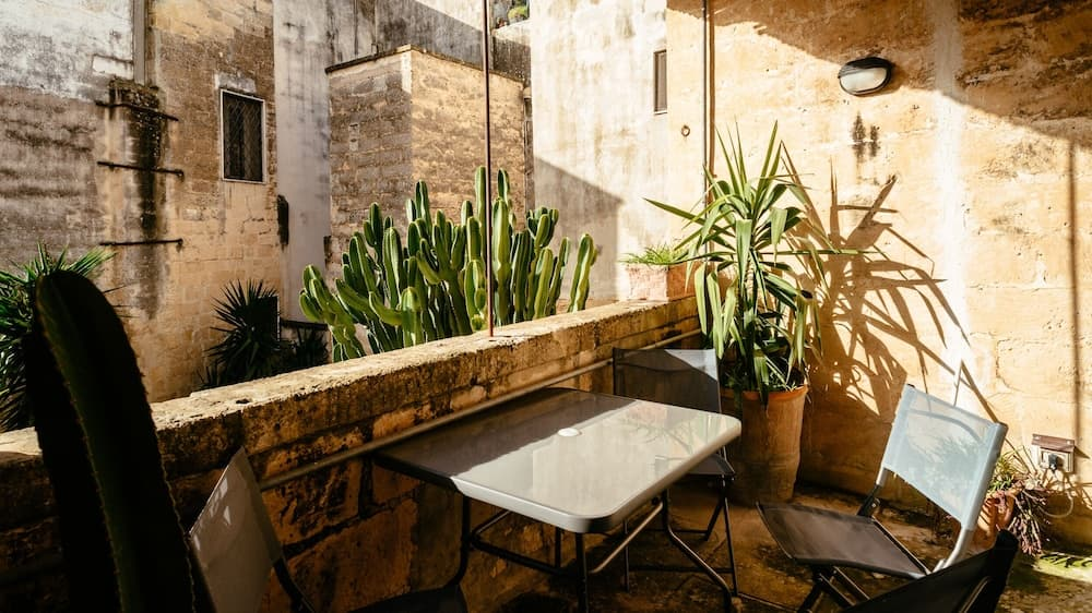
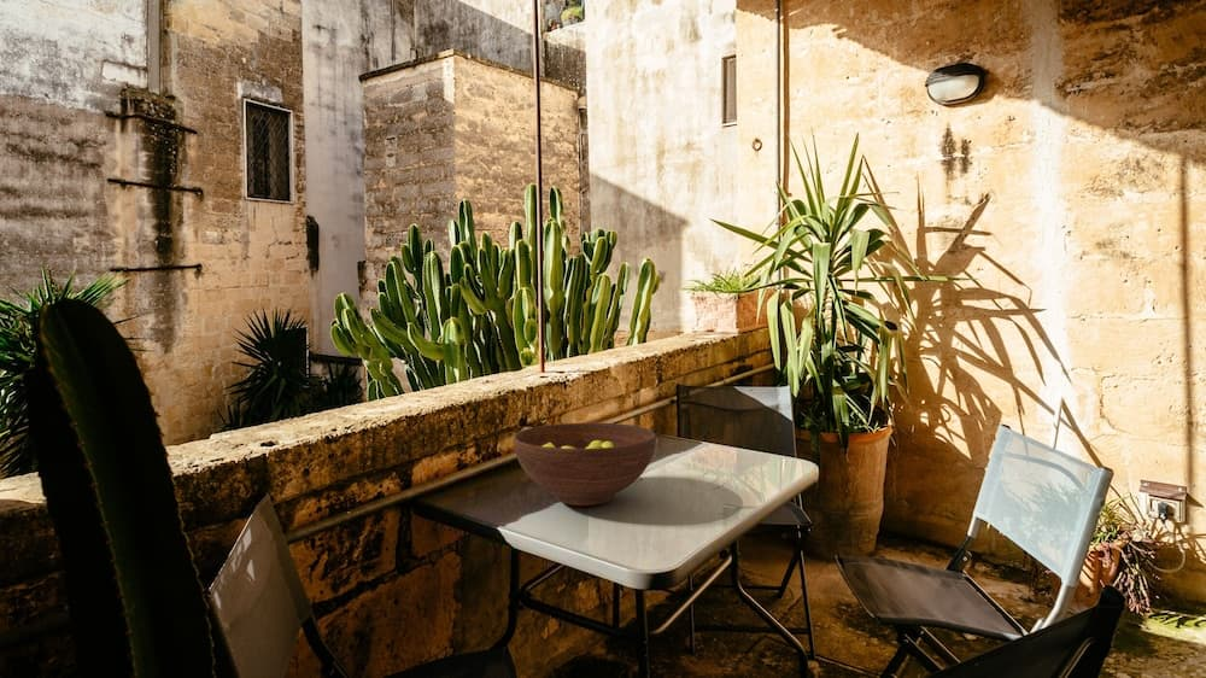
+ fruit bowl [513,421,657,507]
